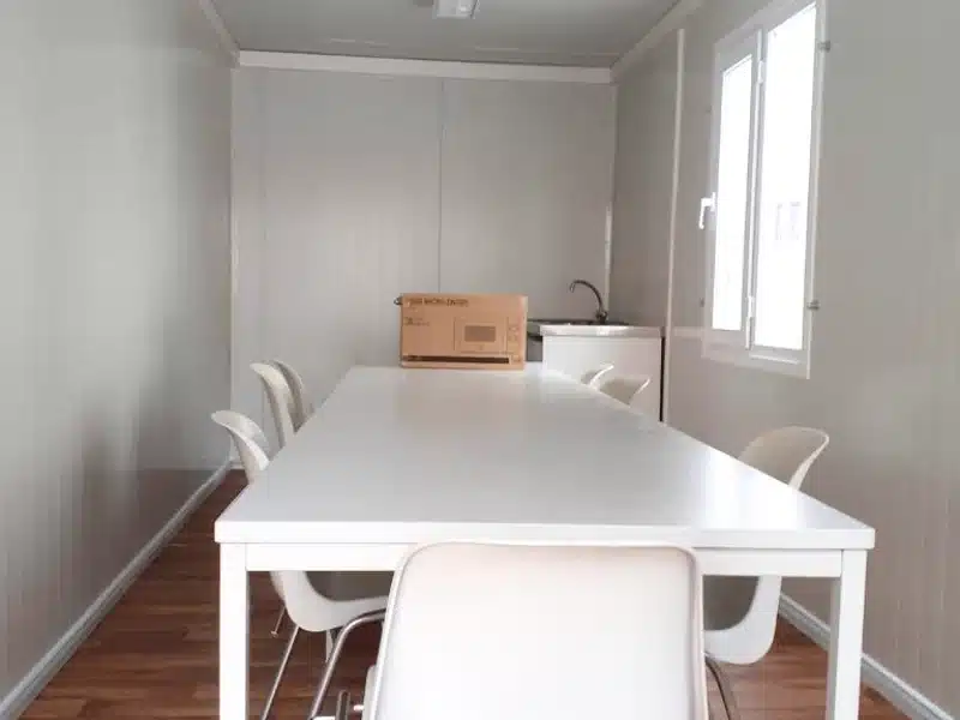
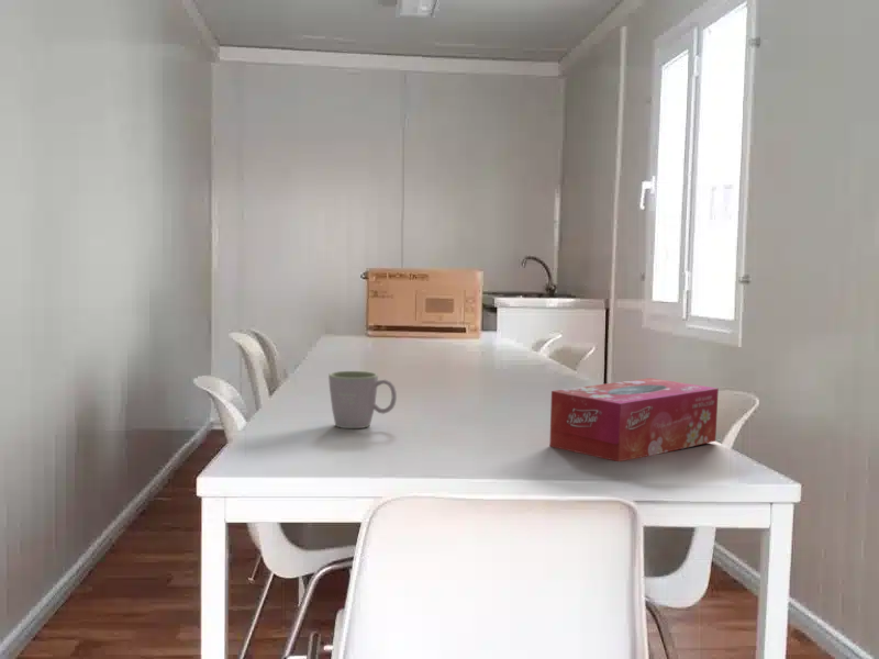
+ tissue box [548,377,720,462]
+ mug [327,370,398,429]
